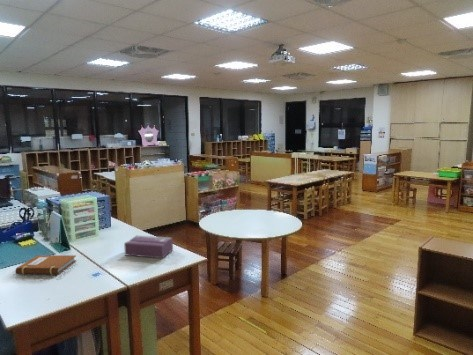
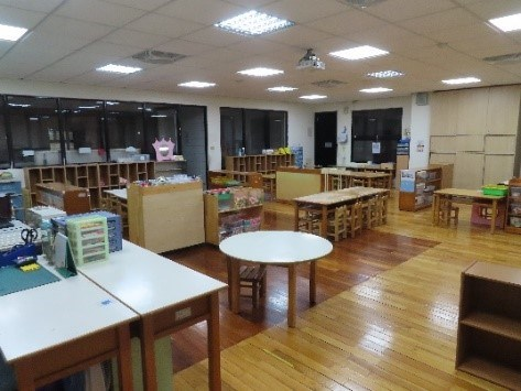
- notebook [15,254,77,275]
- tissue box [123,234,174,259]
